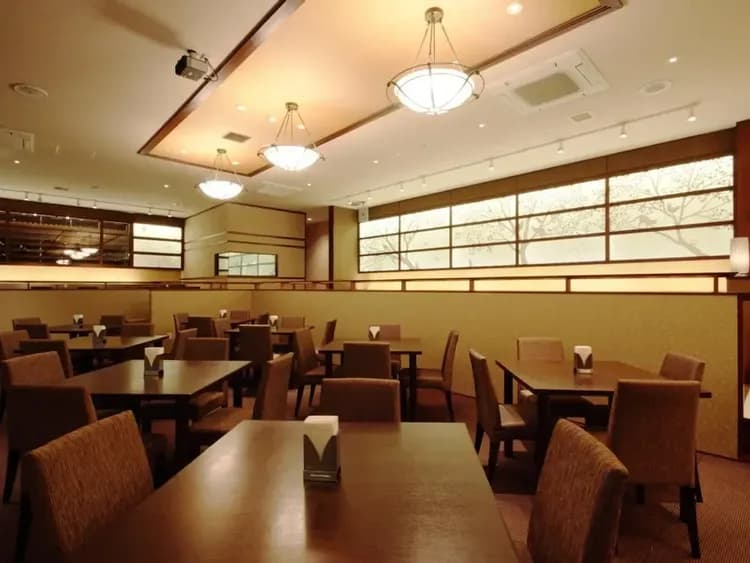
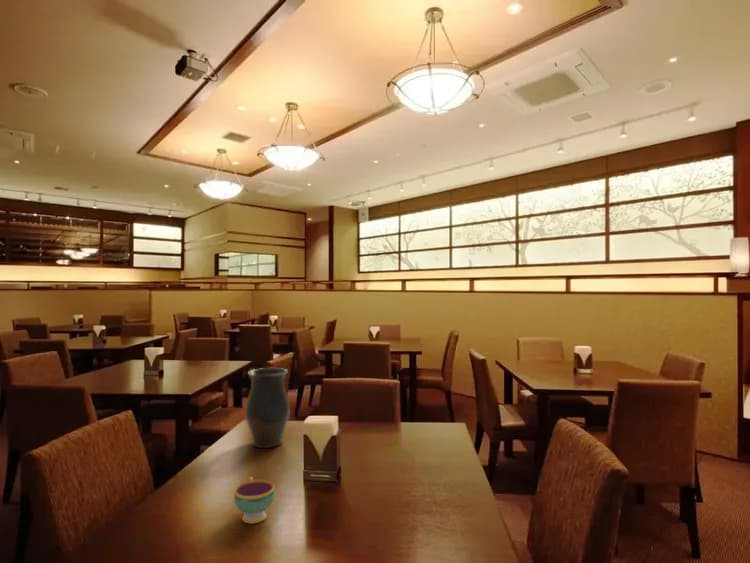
+ teacup [233,476,275,525]
+ vase [244,367,291,449]
